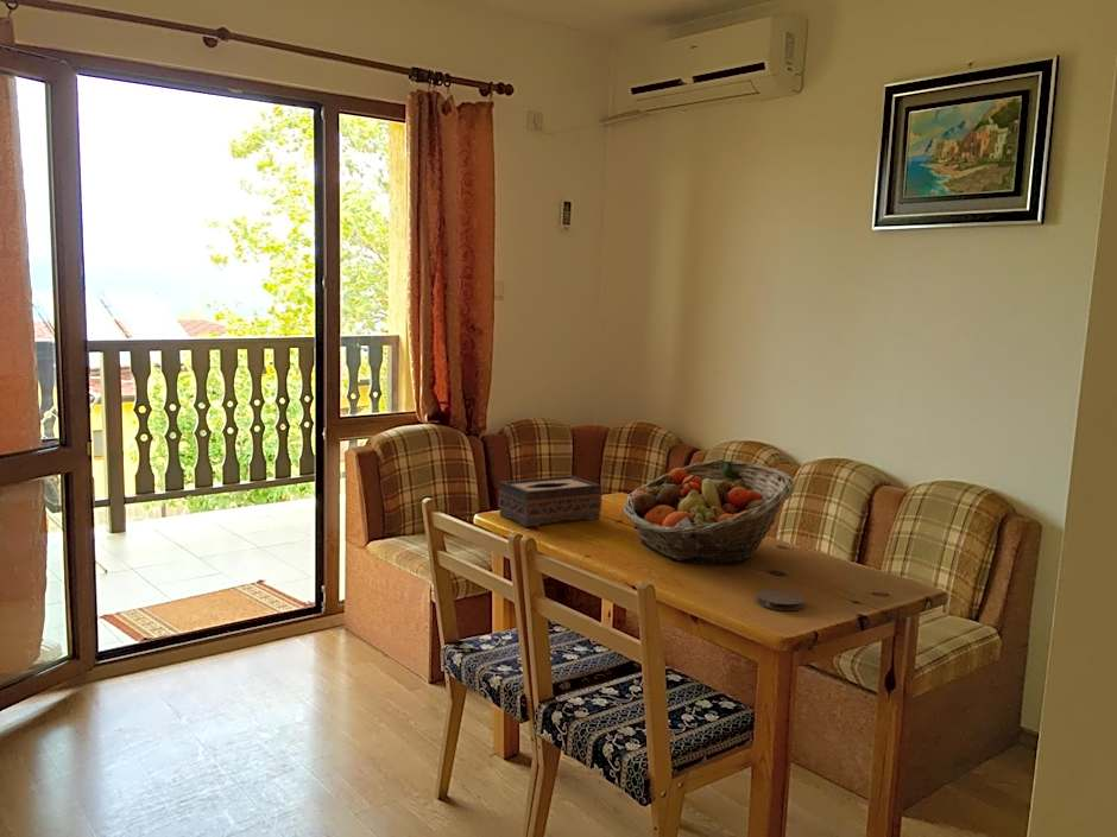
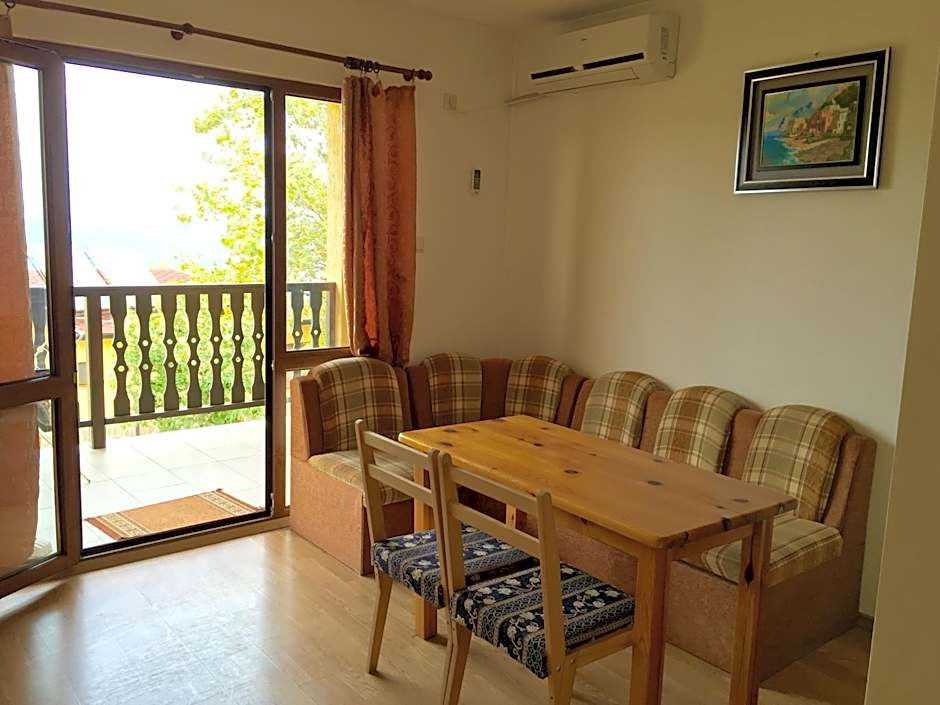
- fruit basket [621,458,795,565]
- coaster [756,589,806,611]
- tissue box [498,475,602,528]
